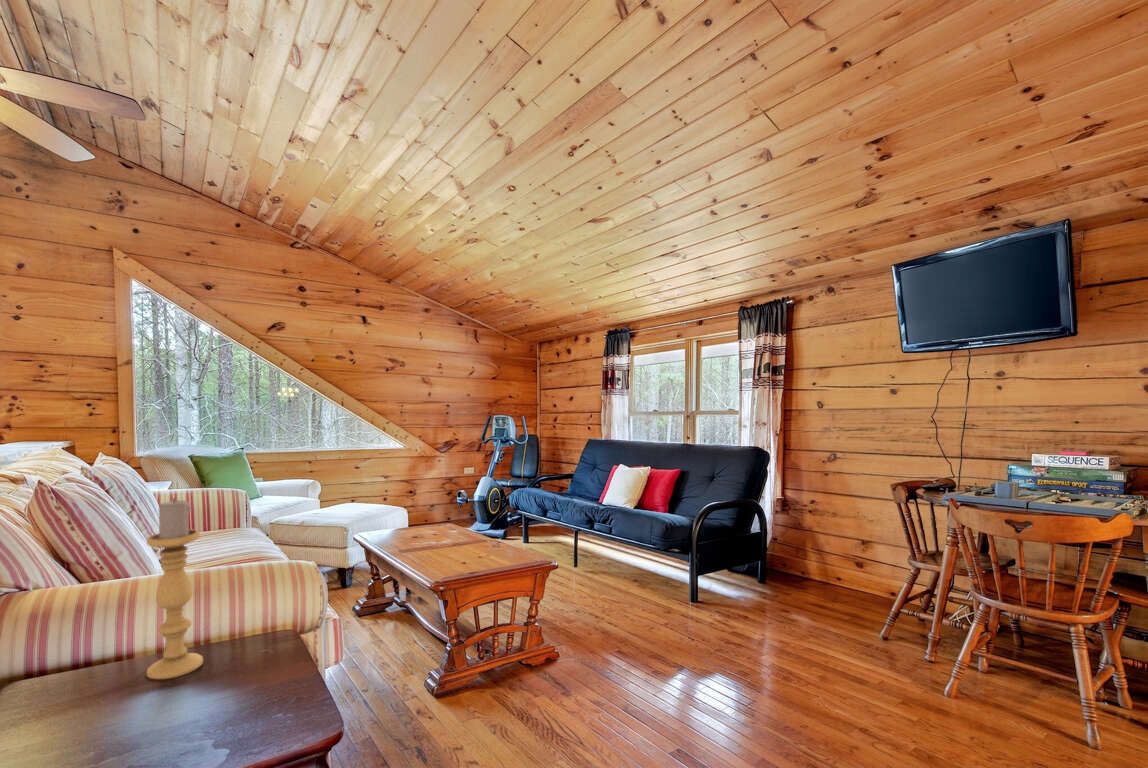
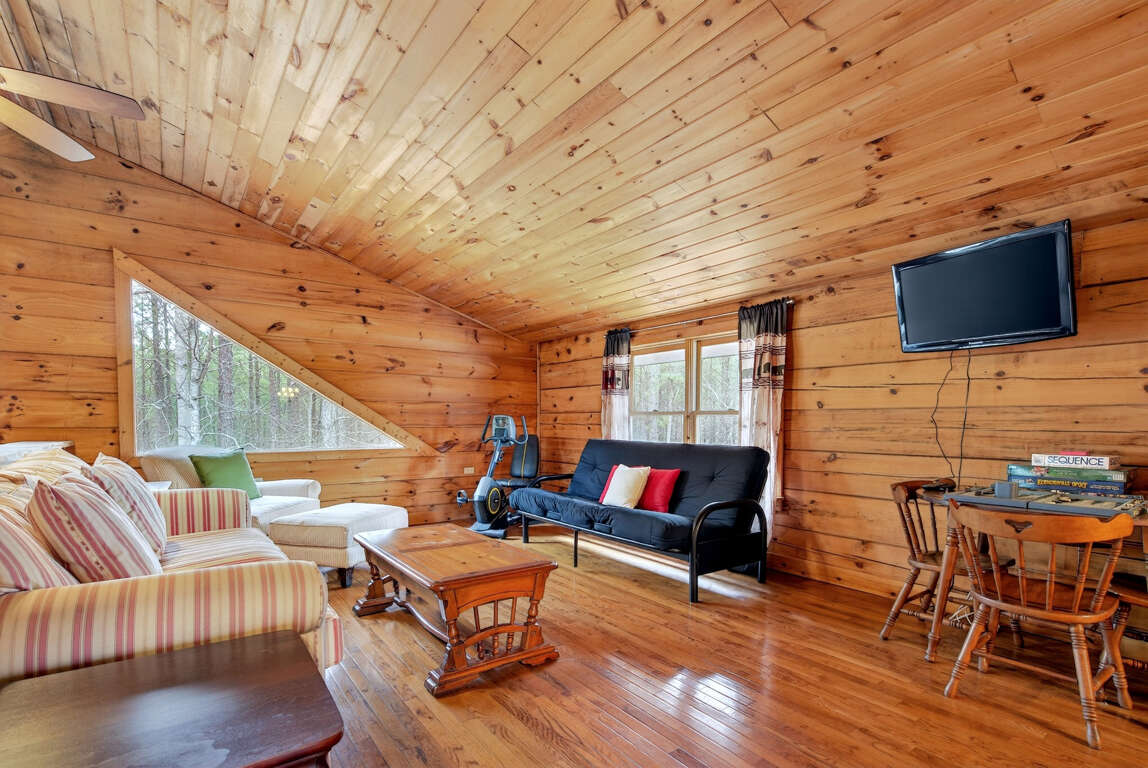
- candle holder [146,497,204,680]
